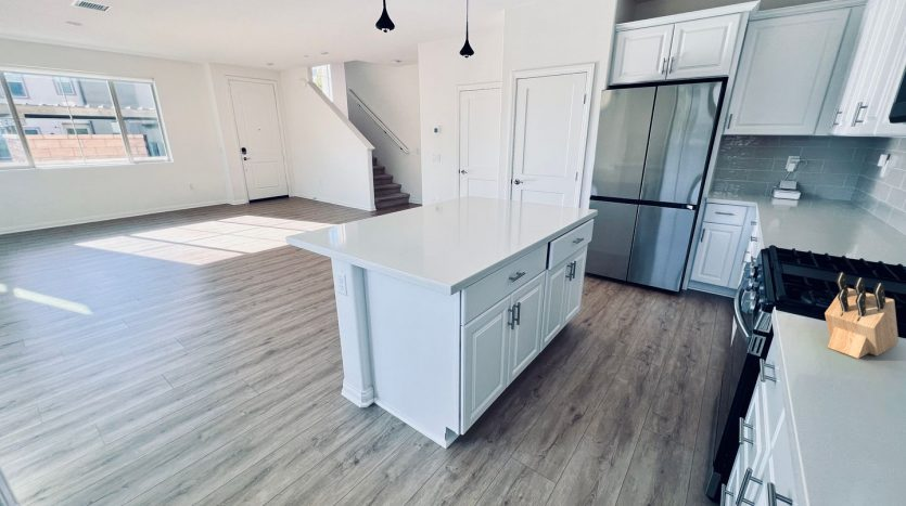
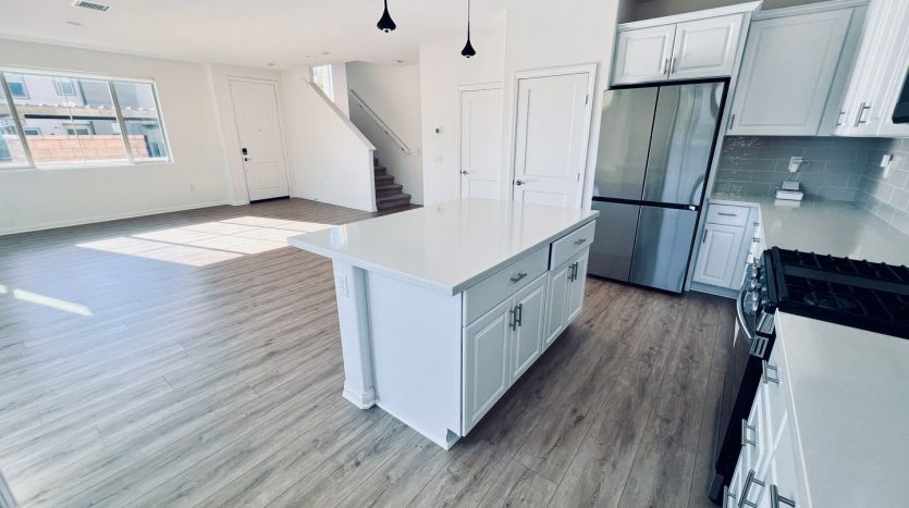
- knife block [824,271,899,360]
